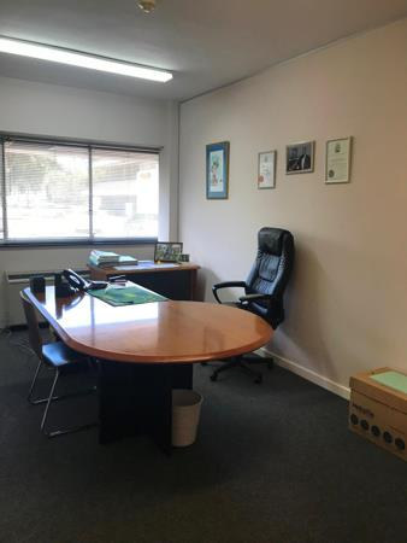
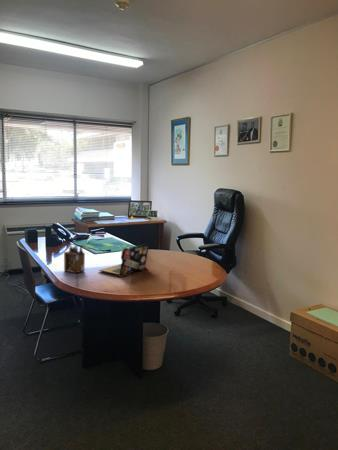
+ desk organizer [63,244,86,274]
+ laptop [98,242,150,278]
